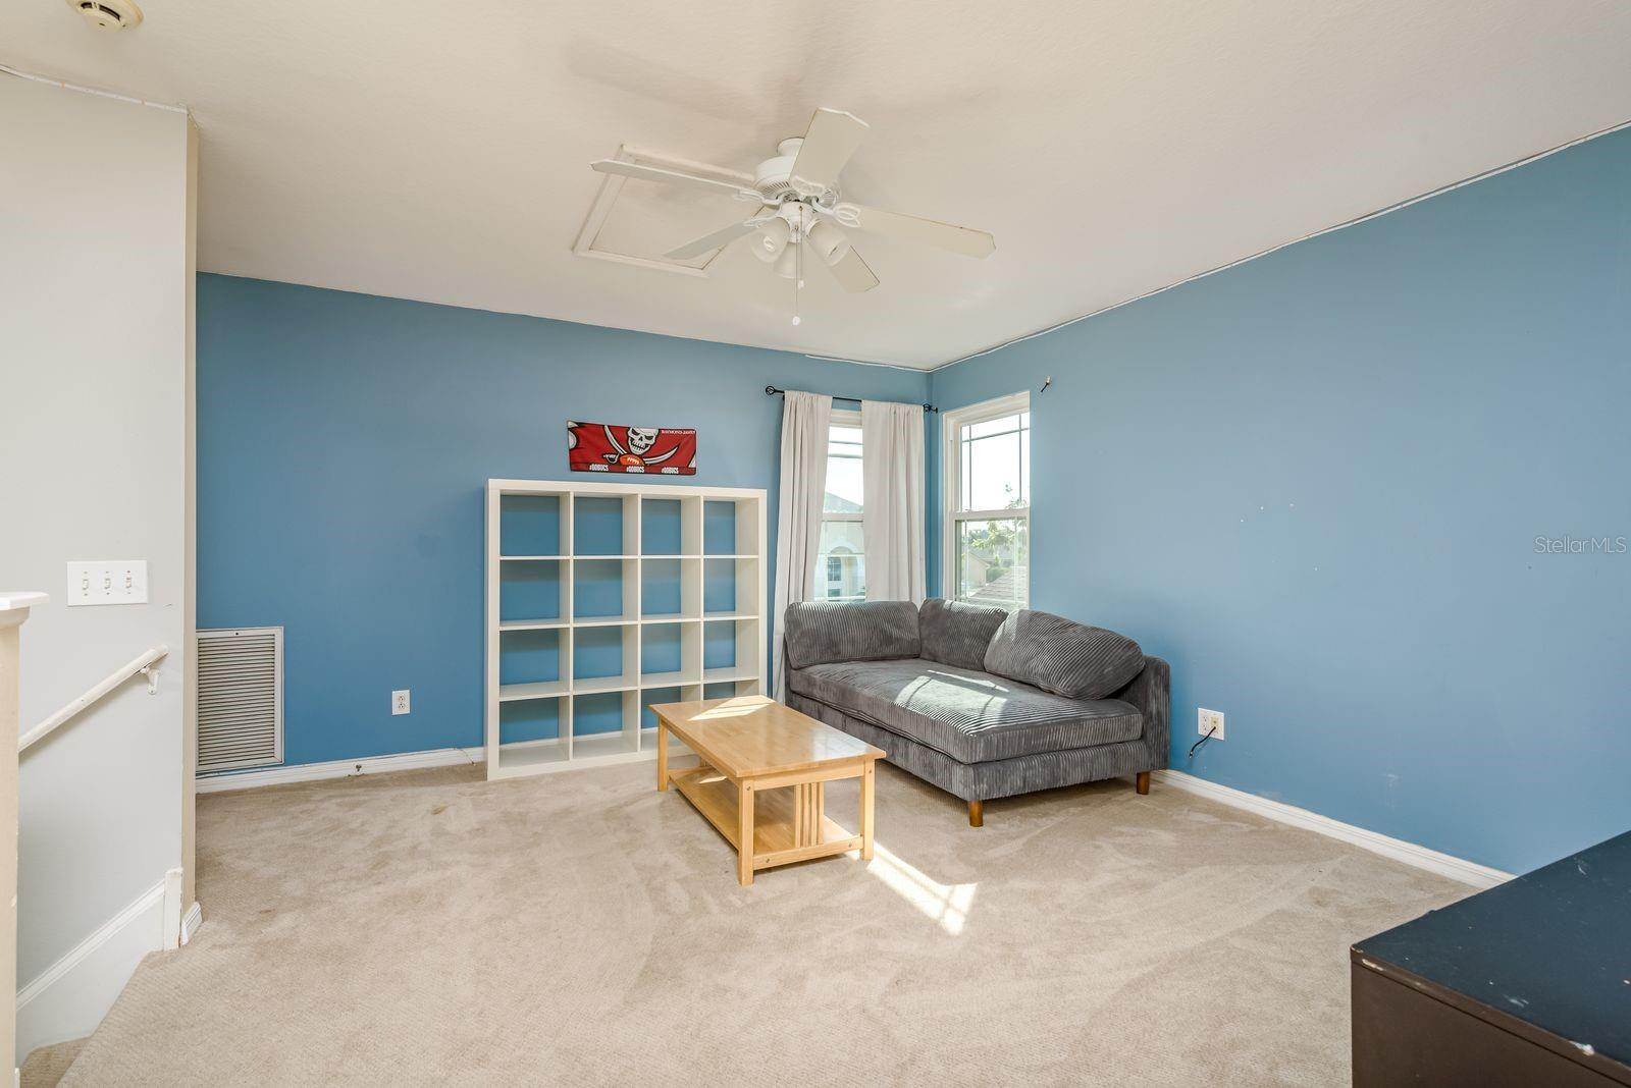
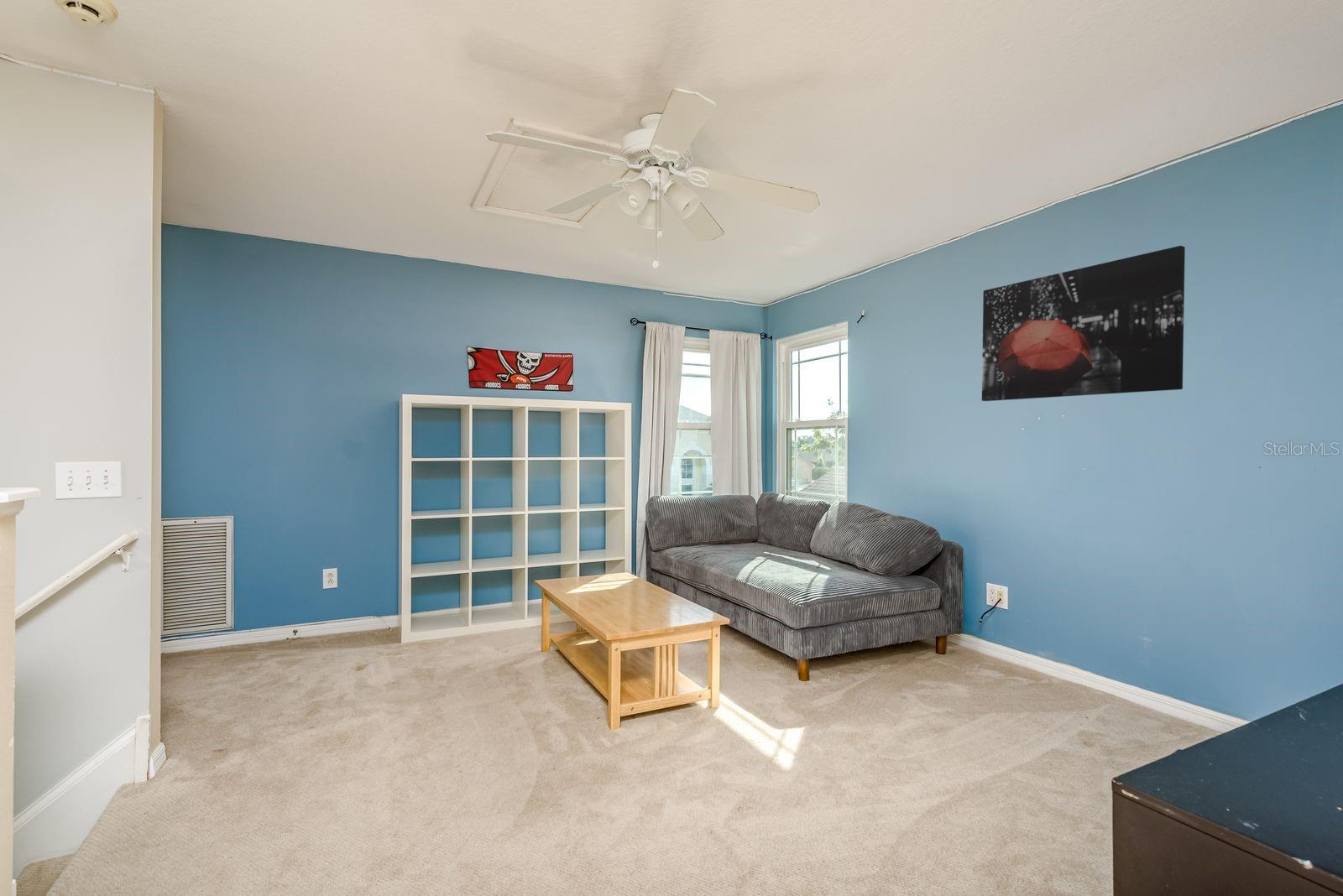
+ wall art [981,245,1186,402]
